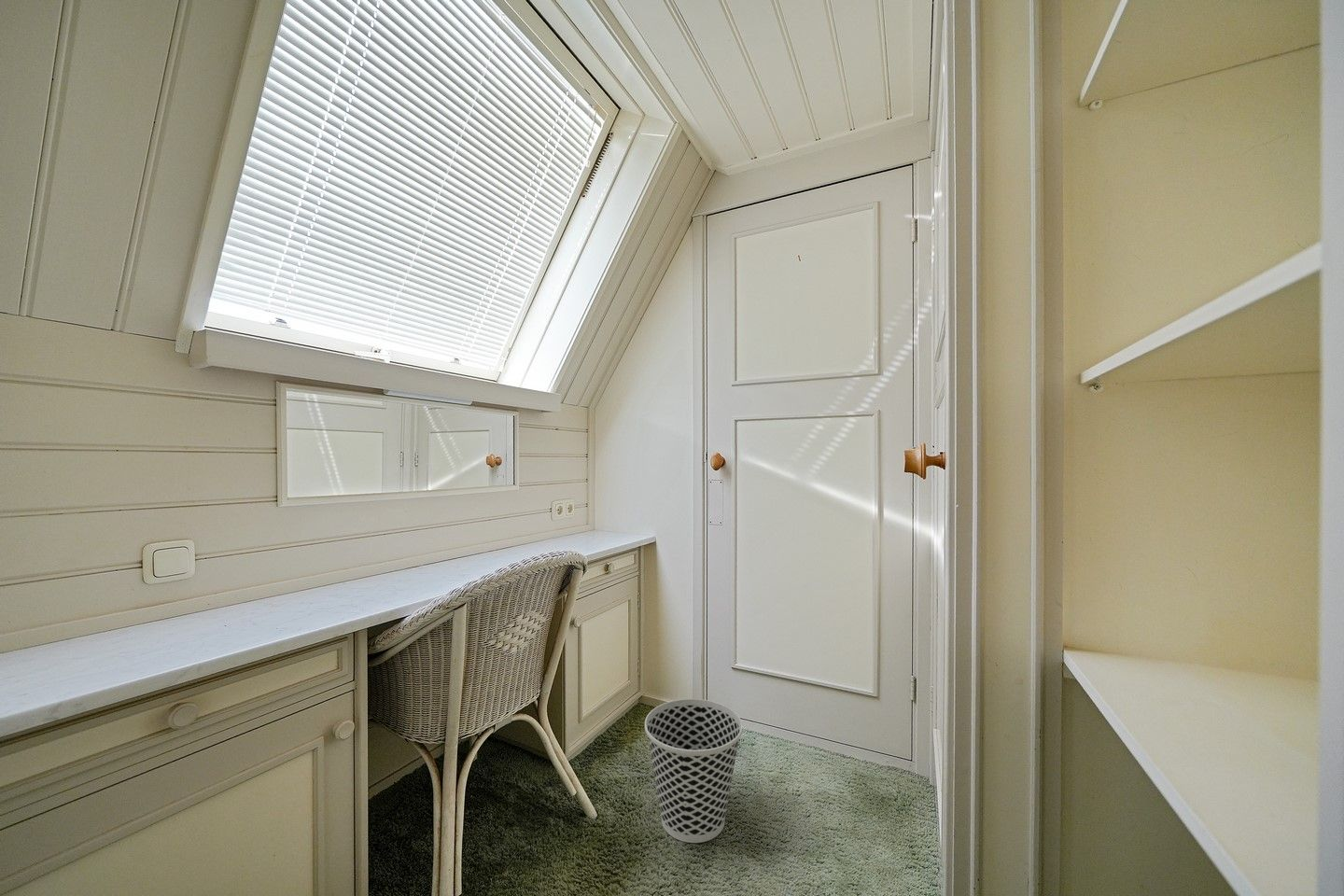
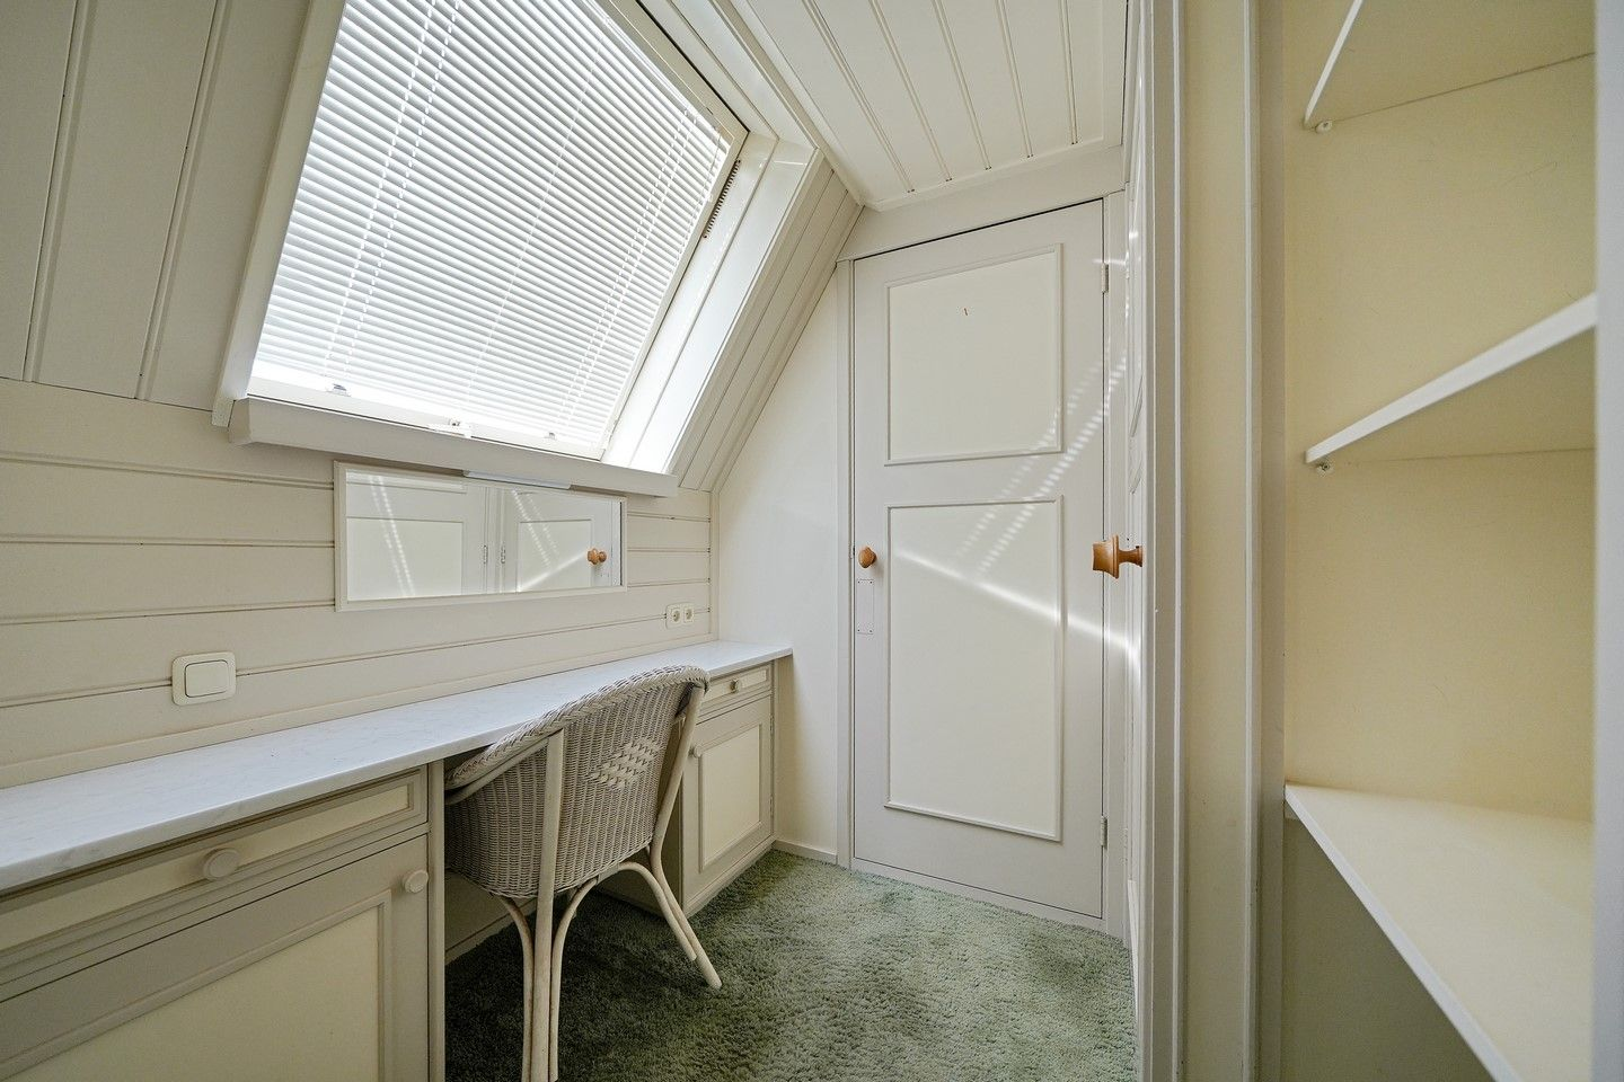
- wastebasket [644,698,744,844]
